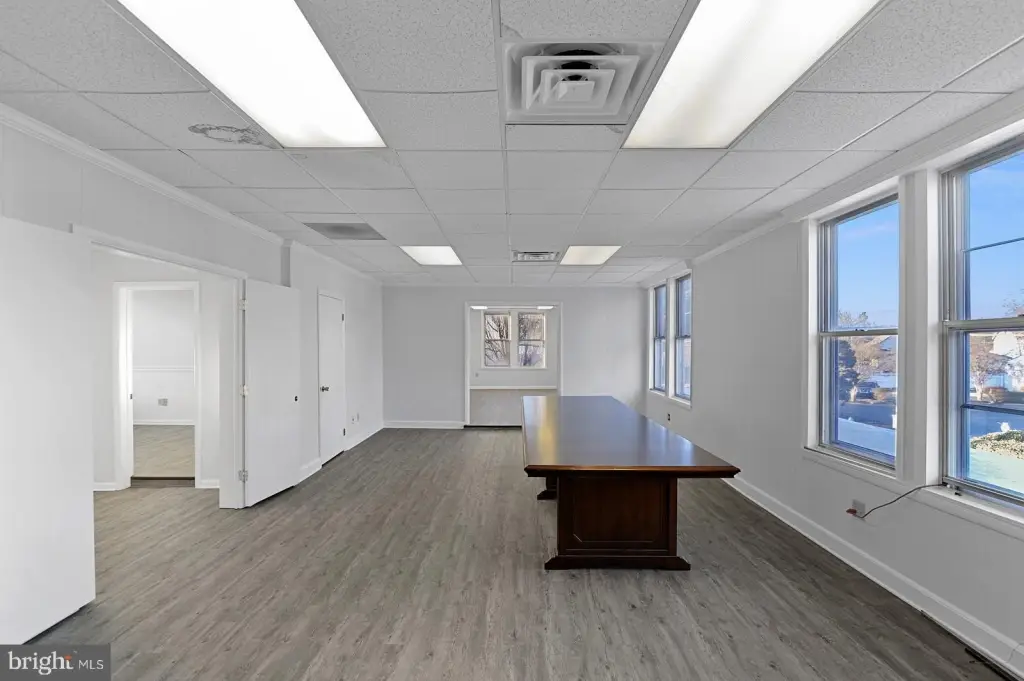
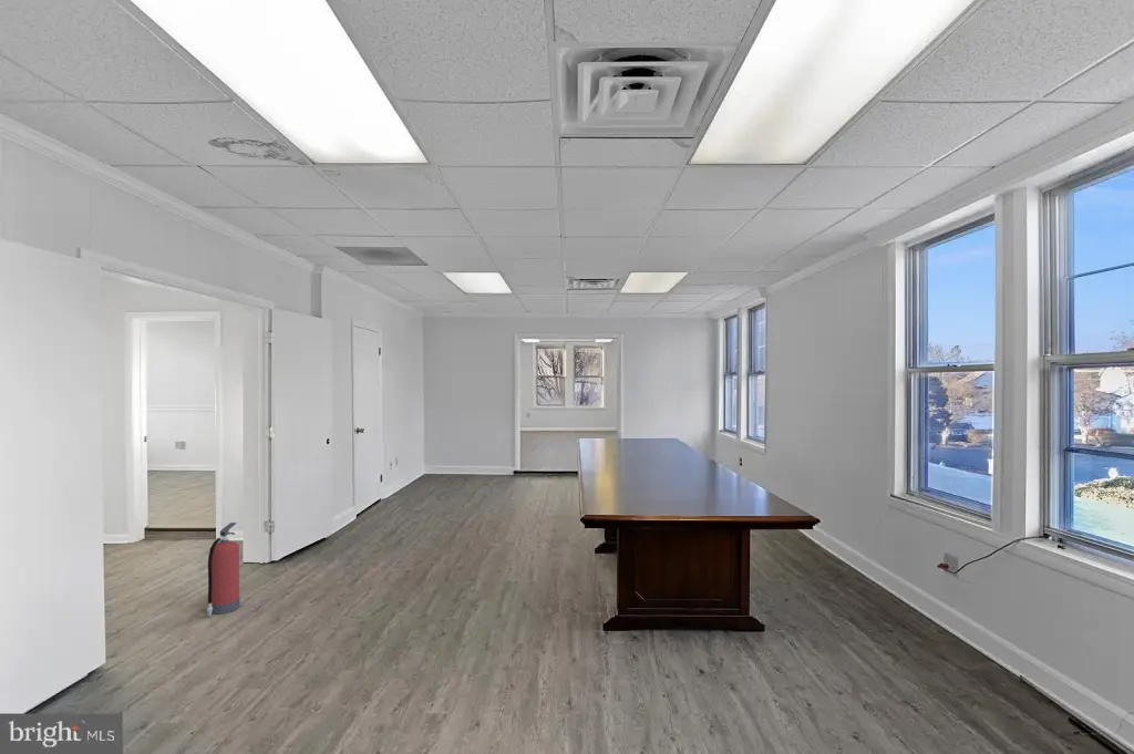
+ fire extinguisher [205,521,240,617]
